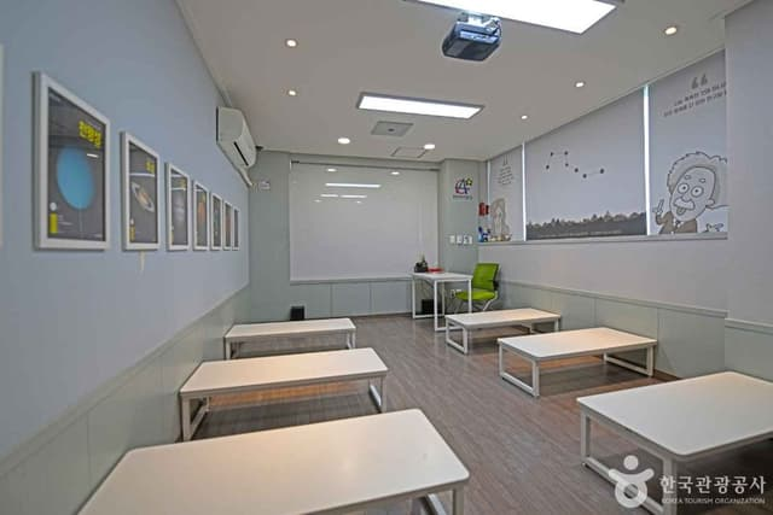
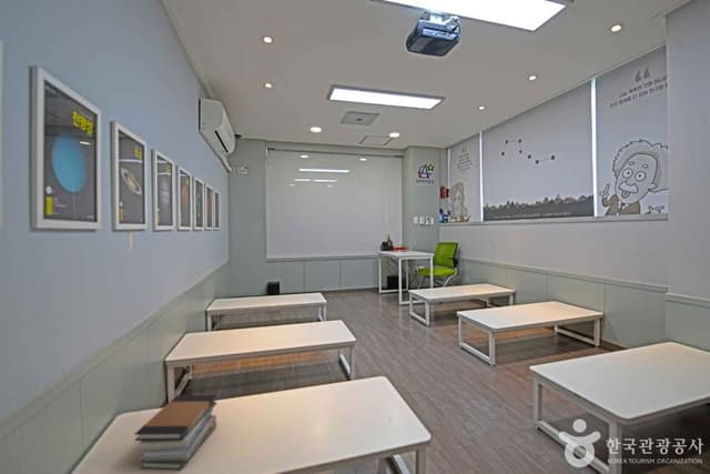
+ book stack [133,394,219,471]
